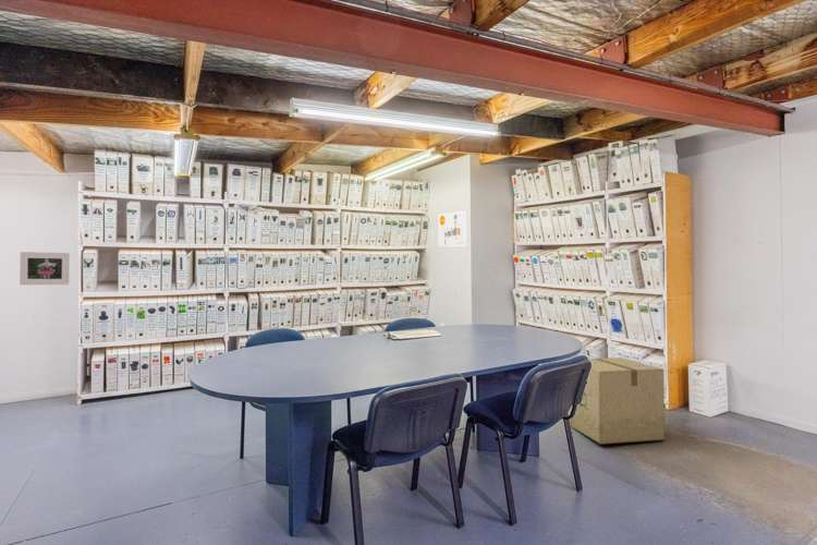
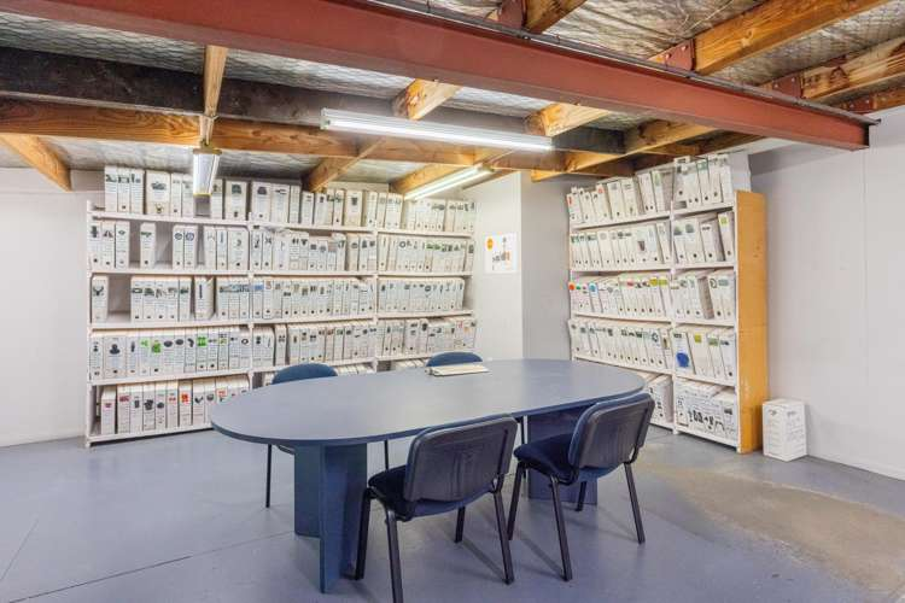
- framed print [19,251,71,286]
- cardboard box [569,356,666,445]
